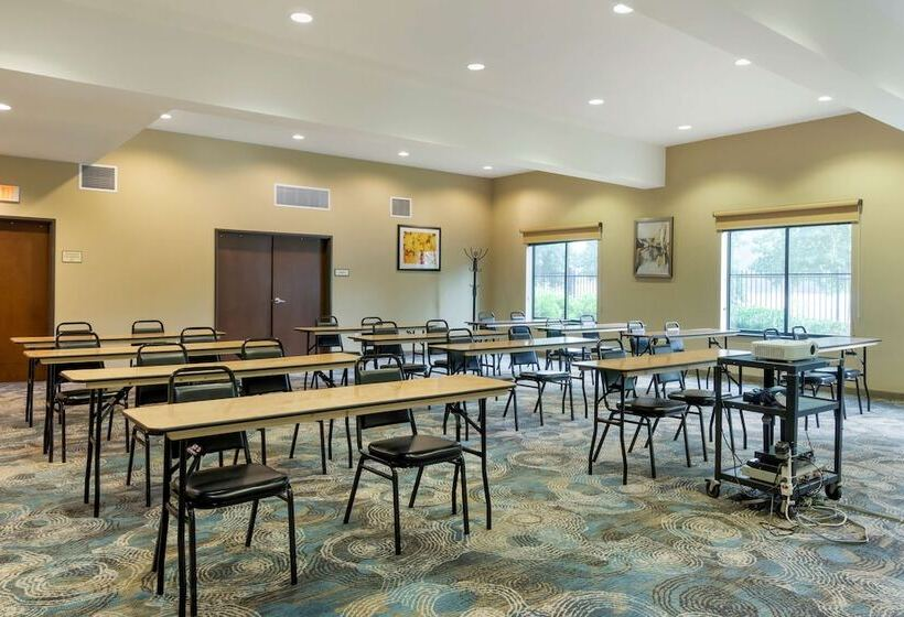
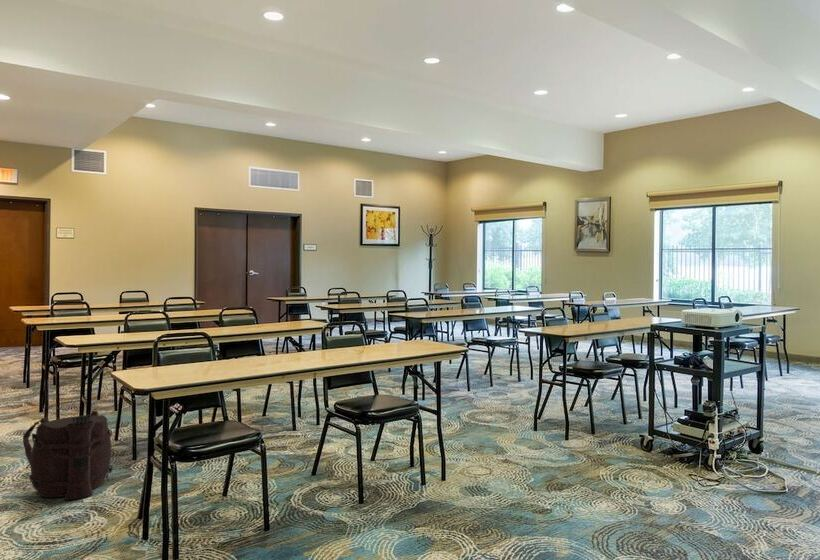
+ backpack [22,410,113,501]
